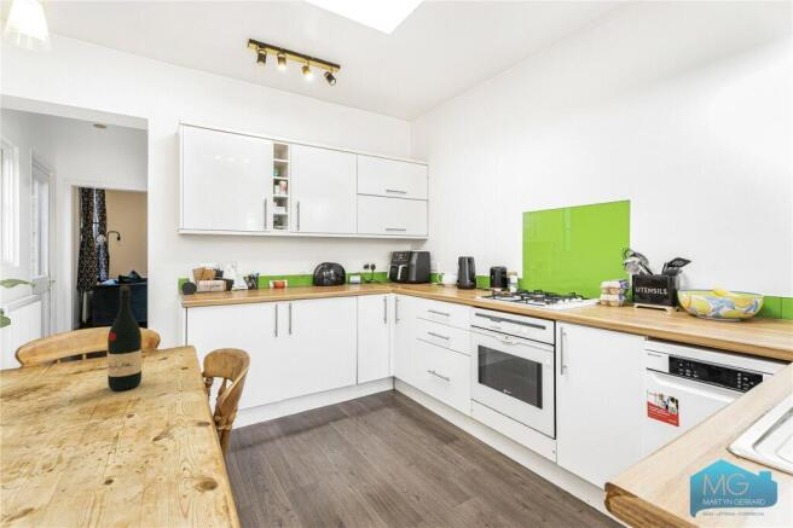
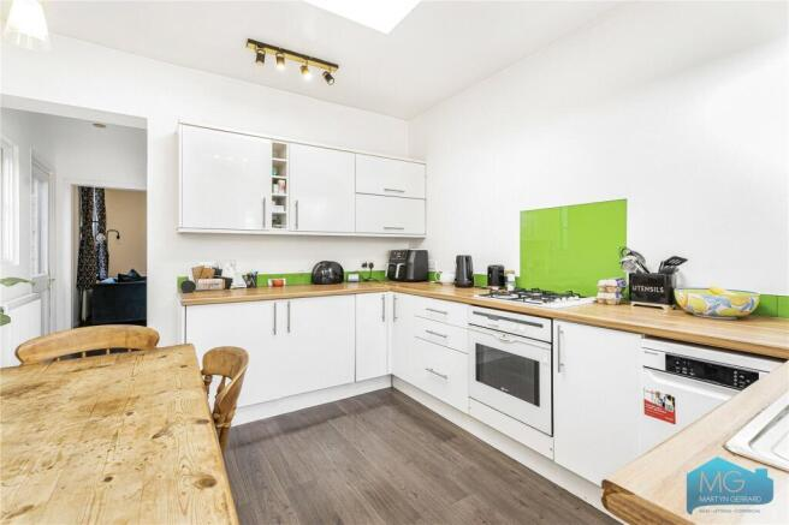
- wine bottle [106,285,143,391]
